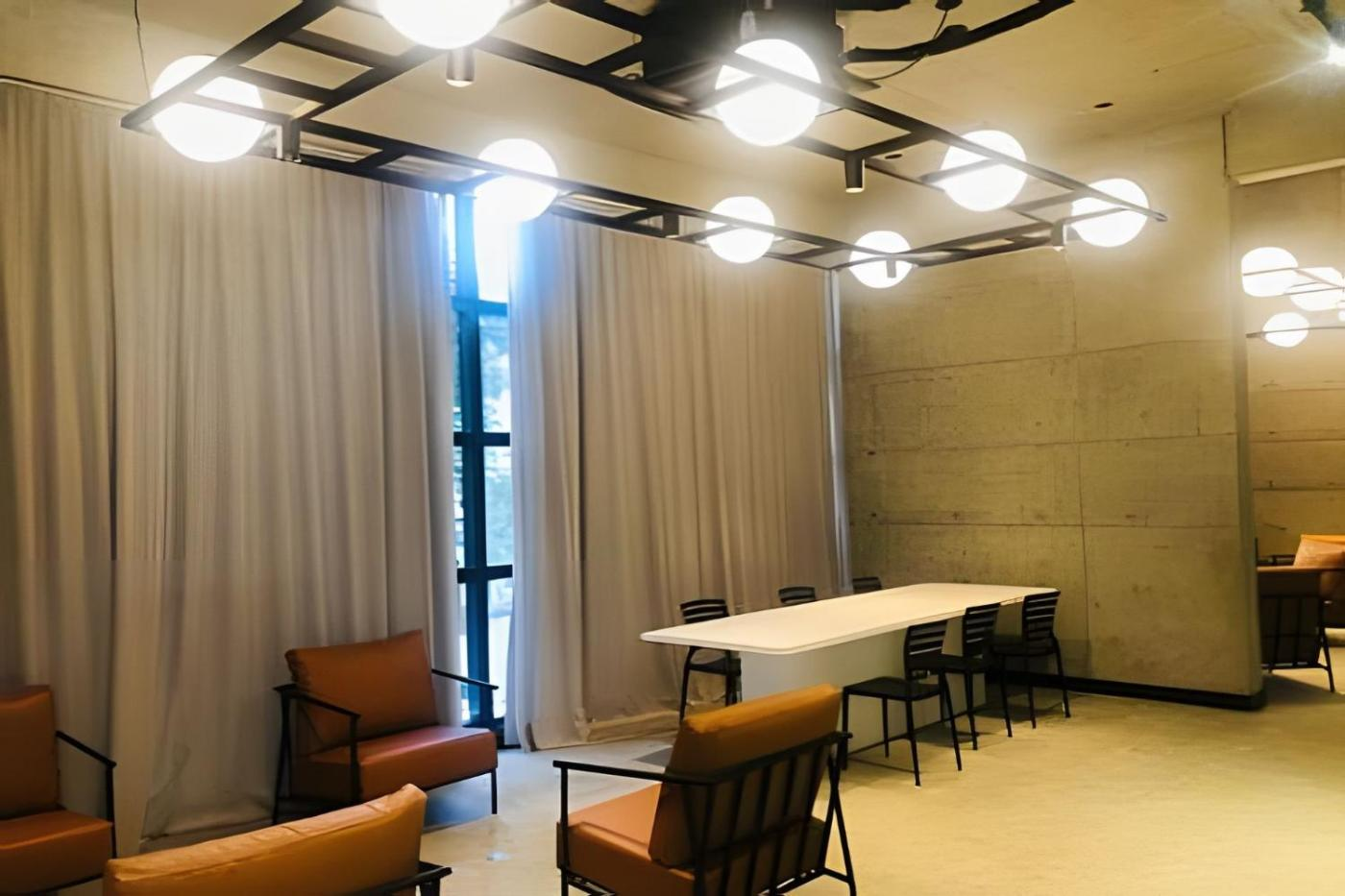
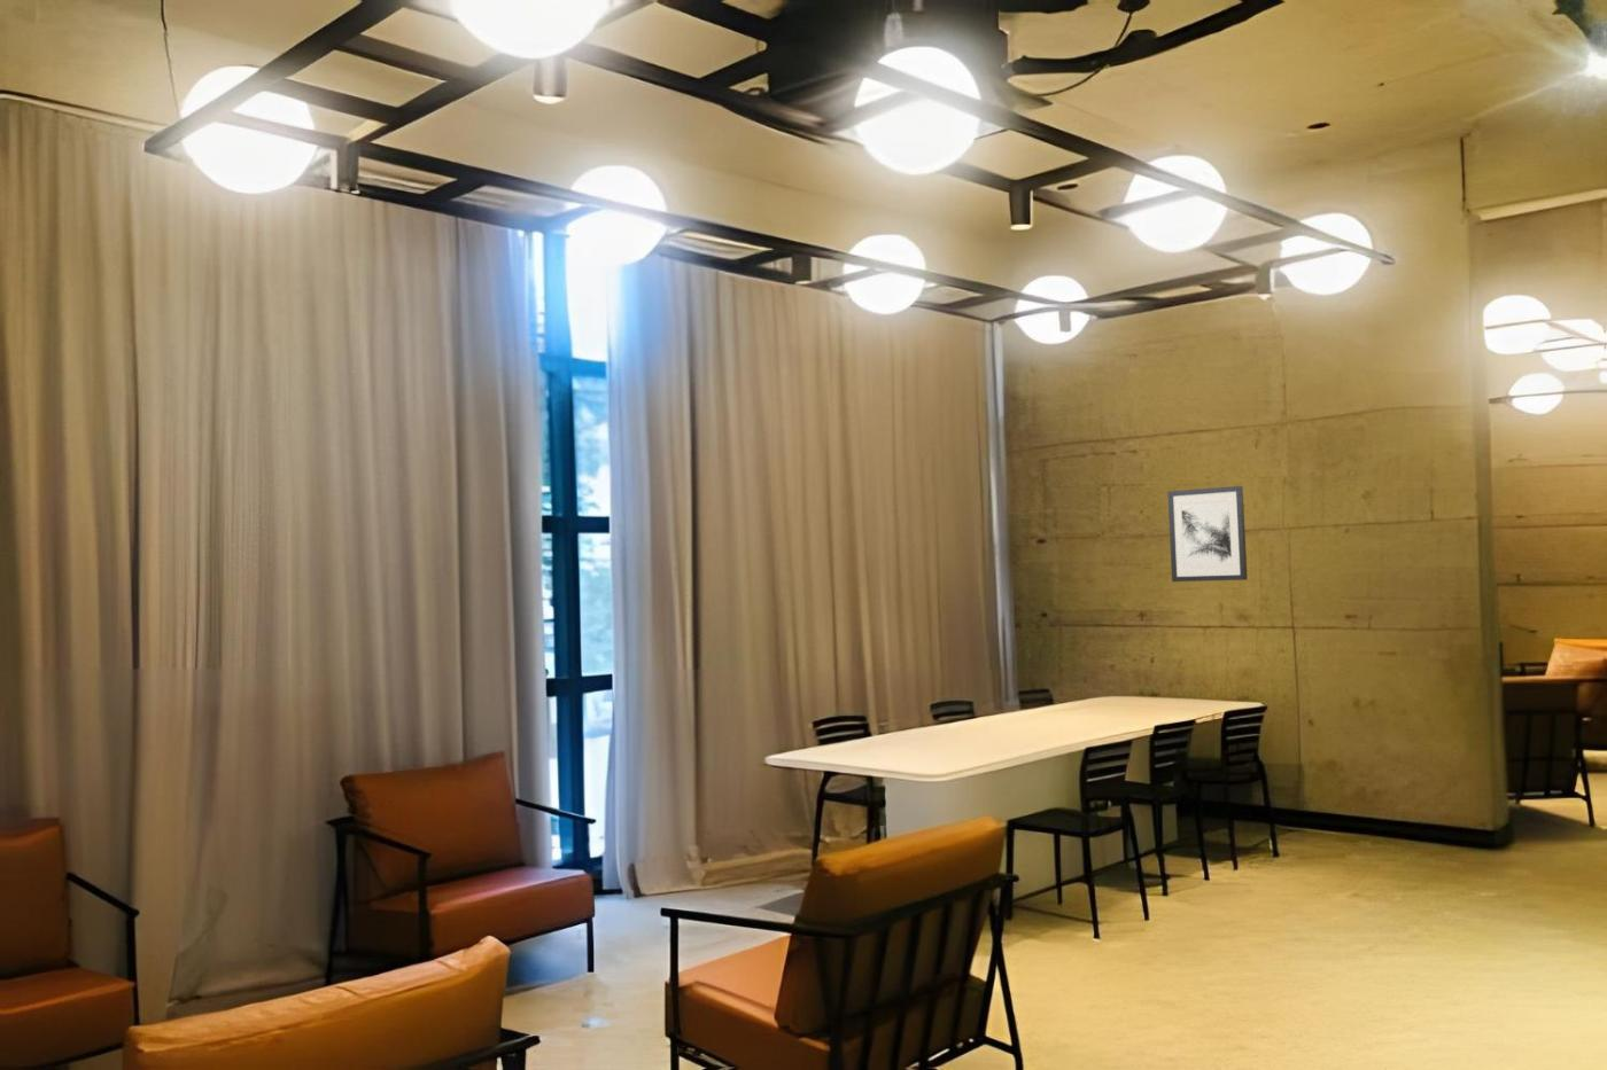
+ wall art [1166,485,1249,583]
